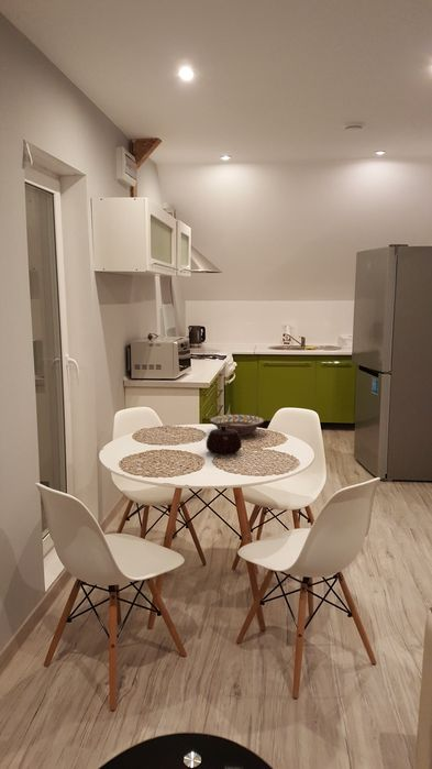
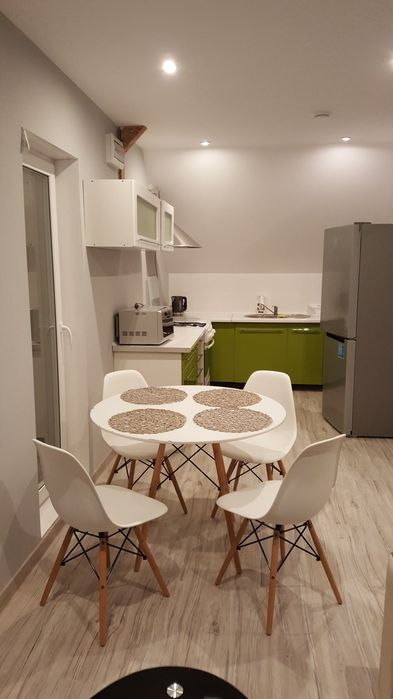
- decorative bowl [209,414,265,437]
- teapot [206,426,243,457]
